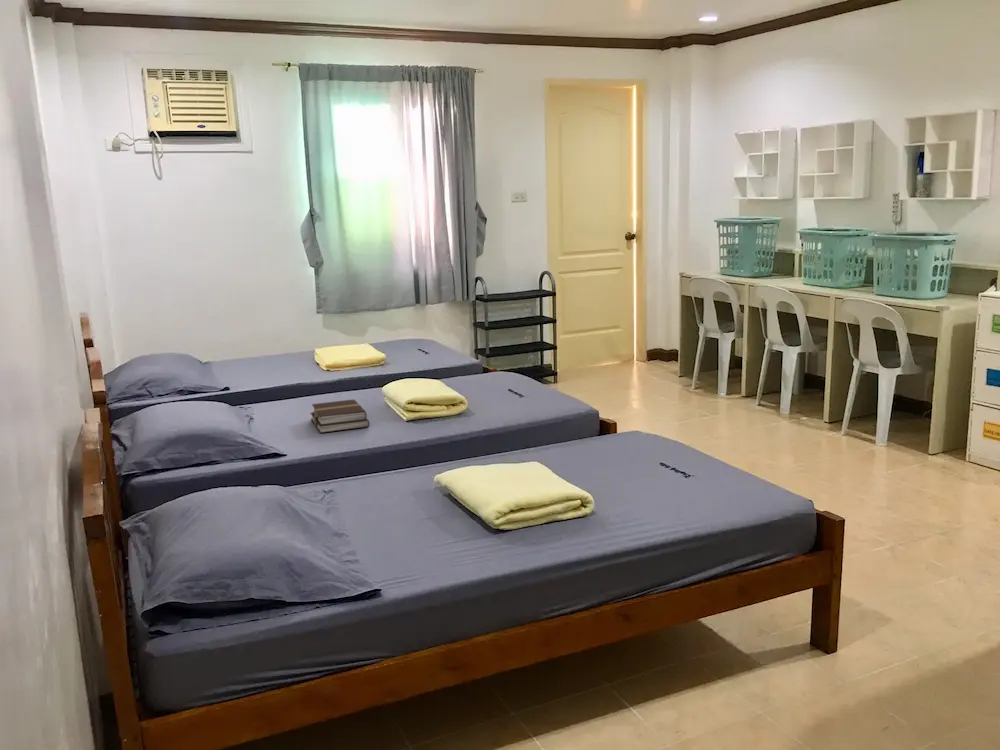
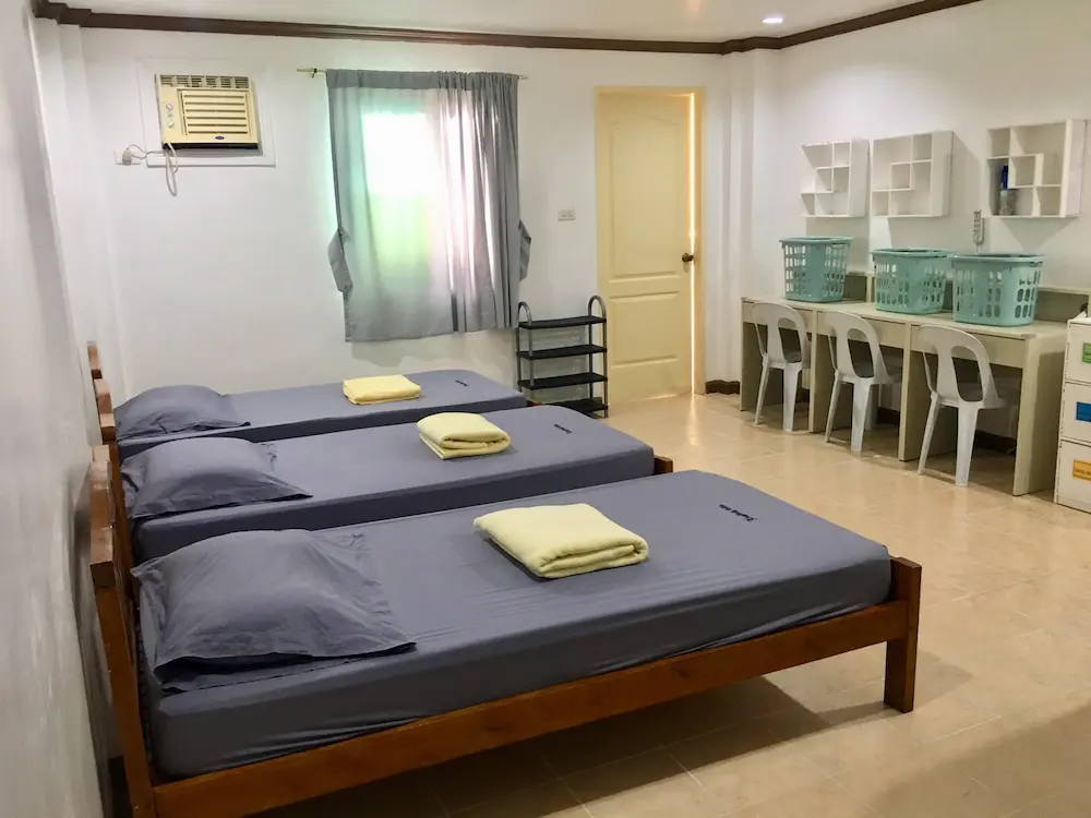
- book [309,399,371,434]
